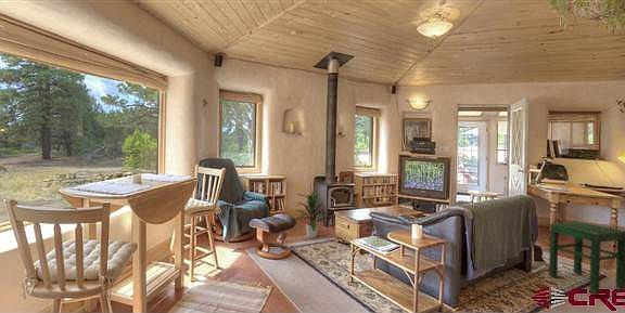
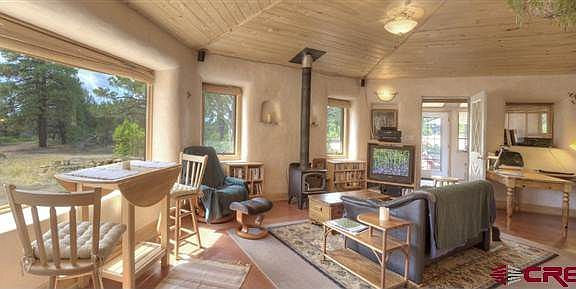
- indoor plant [294,187,329,239]
- stool [548,221,625,297]
